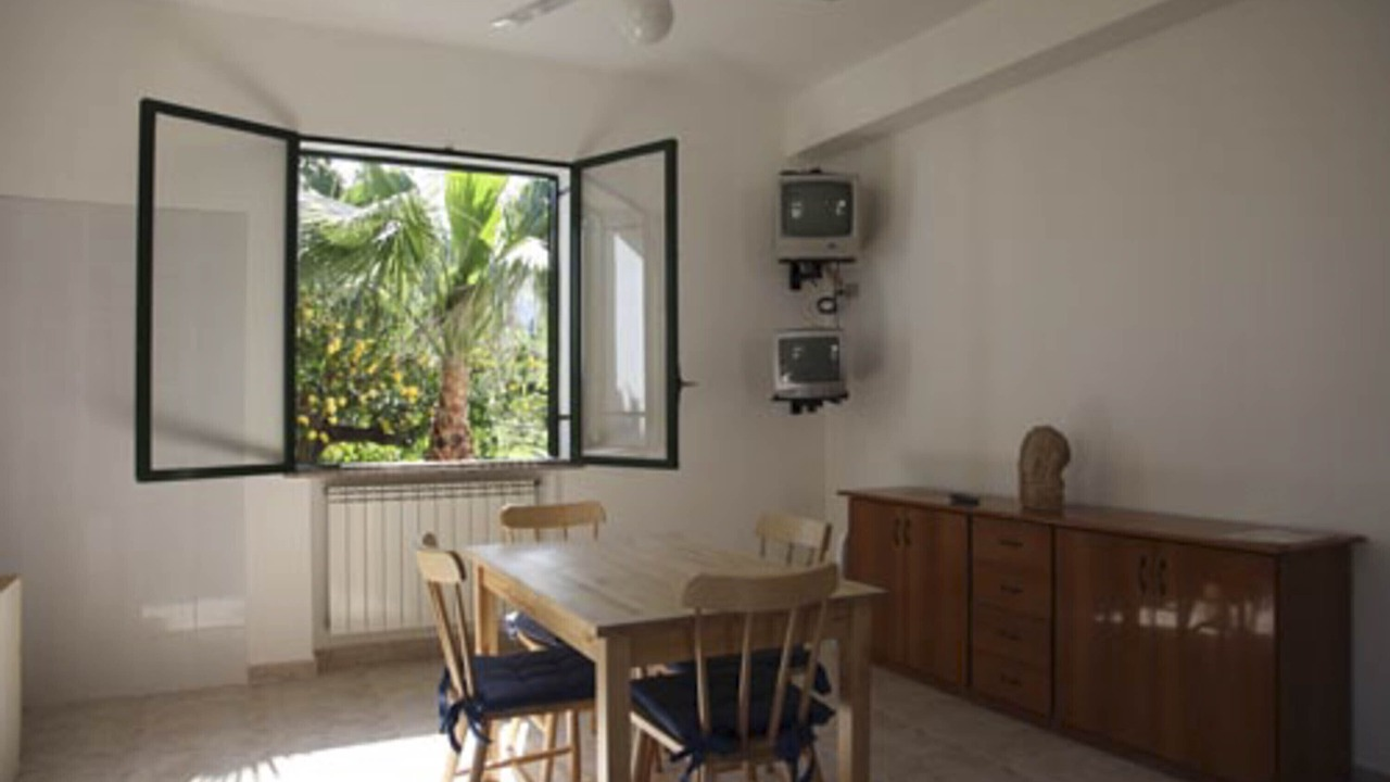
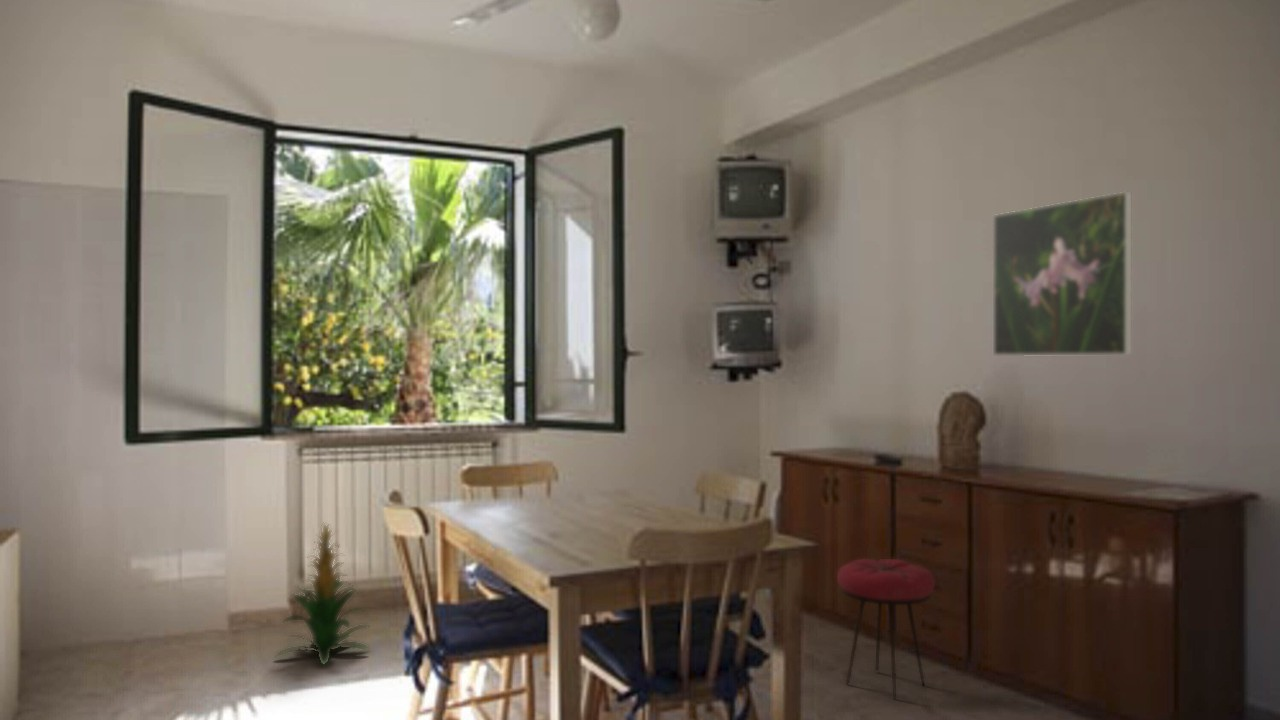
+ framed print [992,191,1132,357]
+ stool [836,558,936,700]
+ indoor plant [273,522,373,666]
